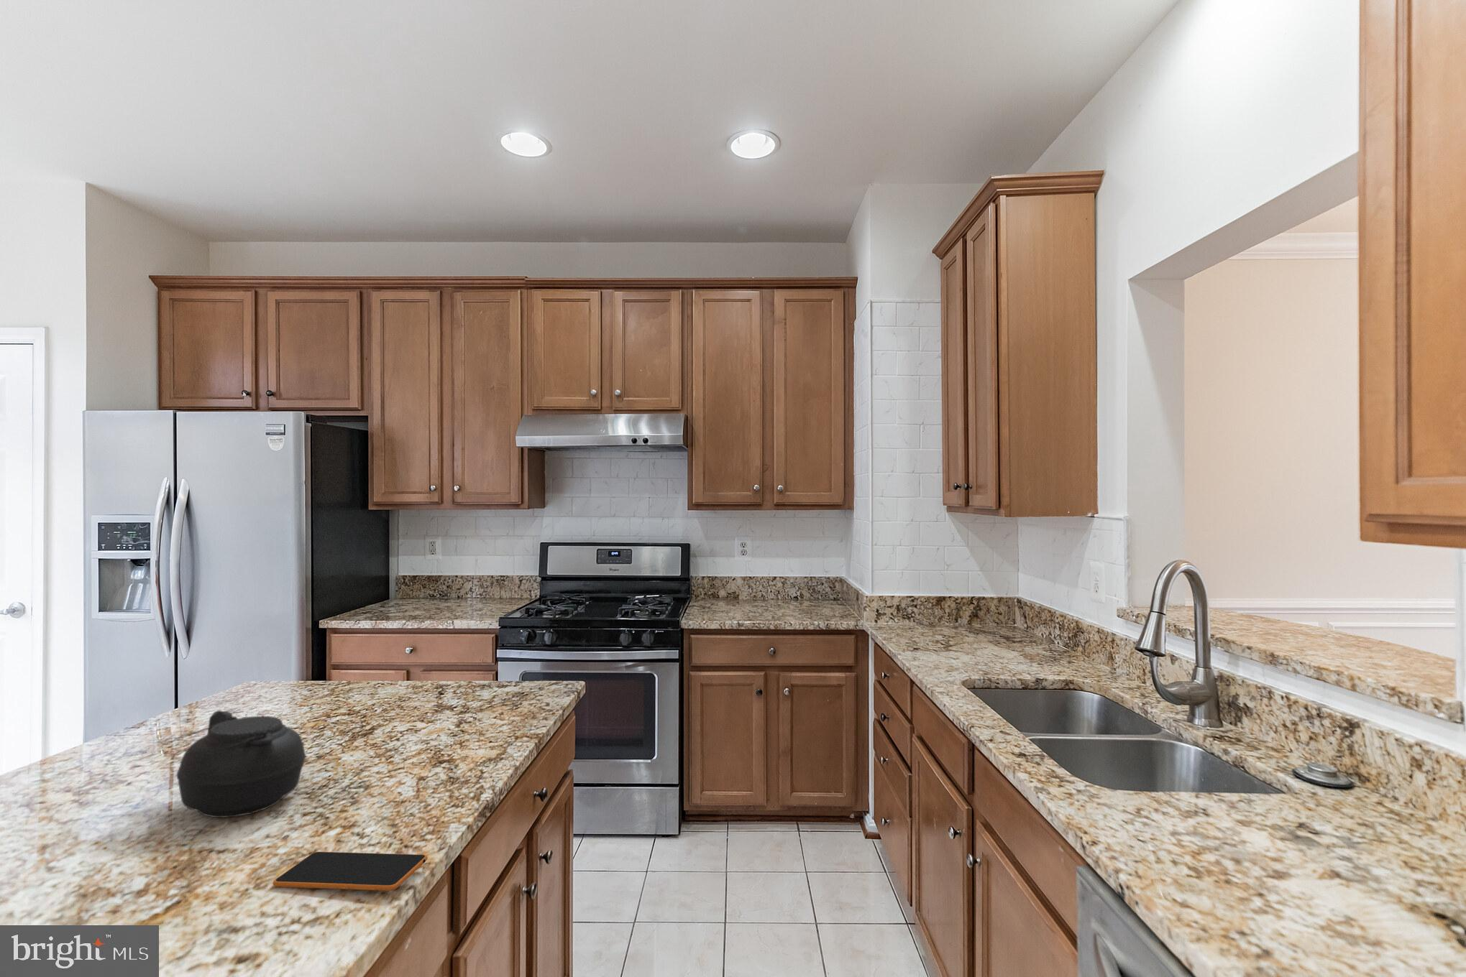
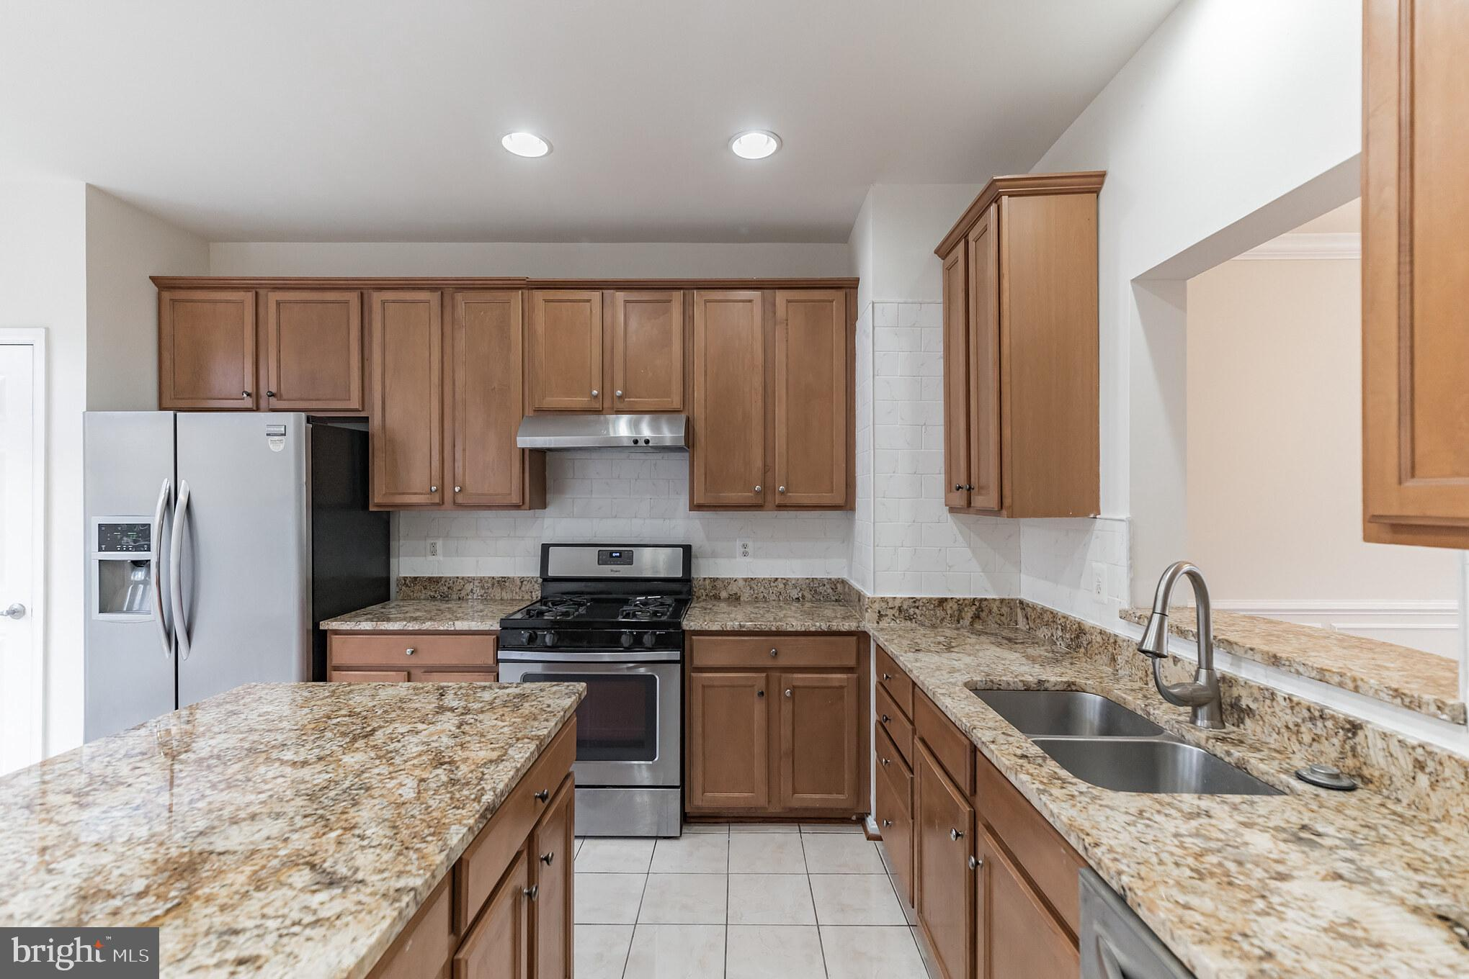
- smartphone [273,852,428,892]
- teapot [166,710,307,818]
